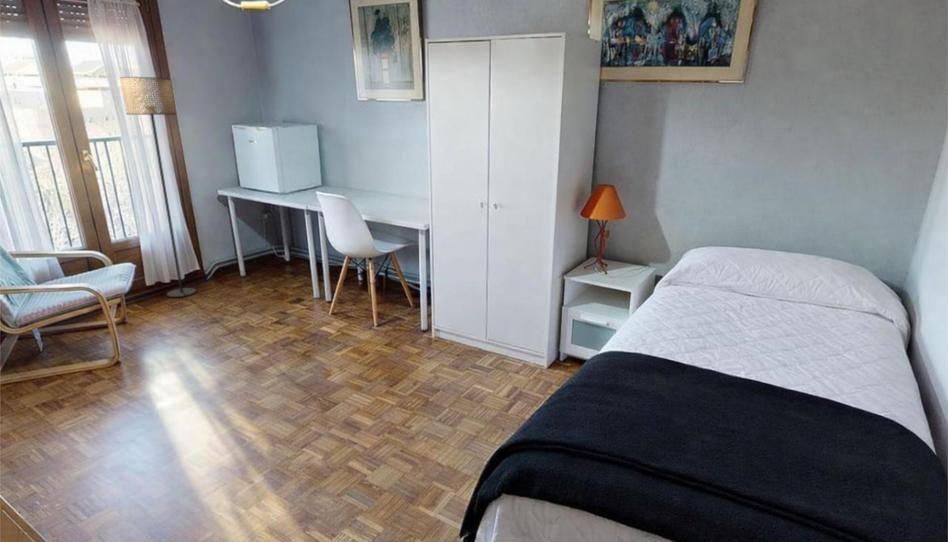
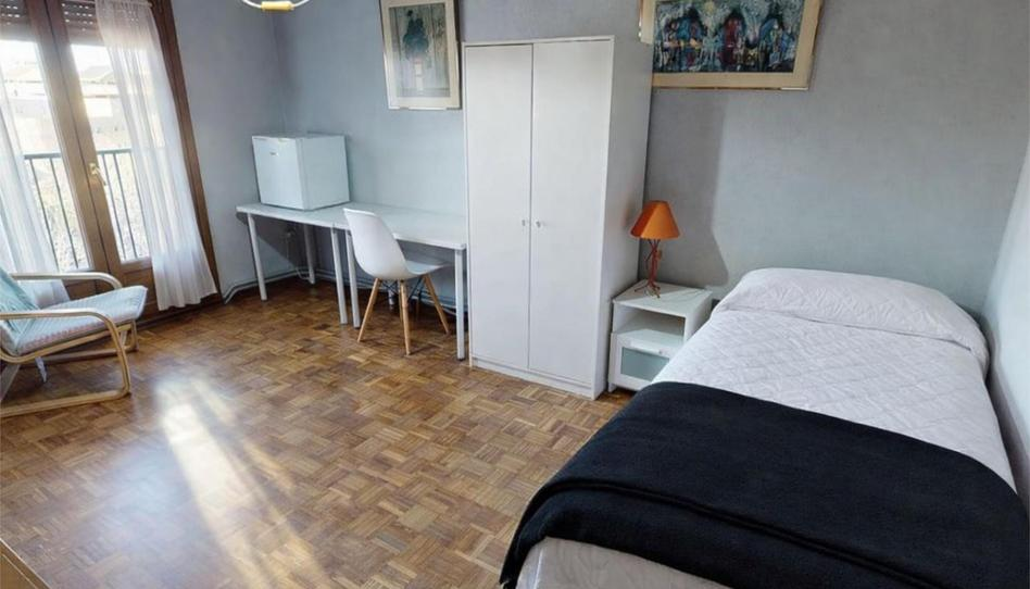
- floor lamp [119,76,197,298]
